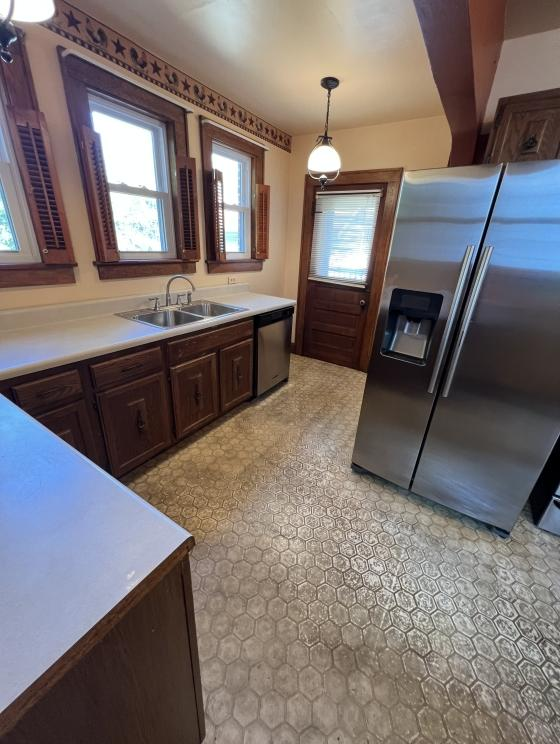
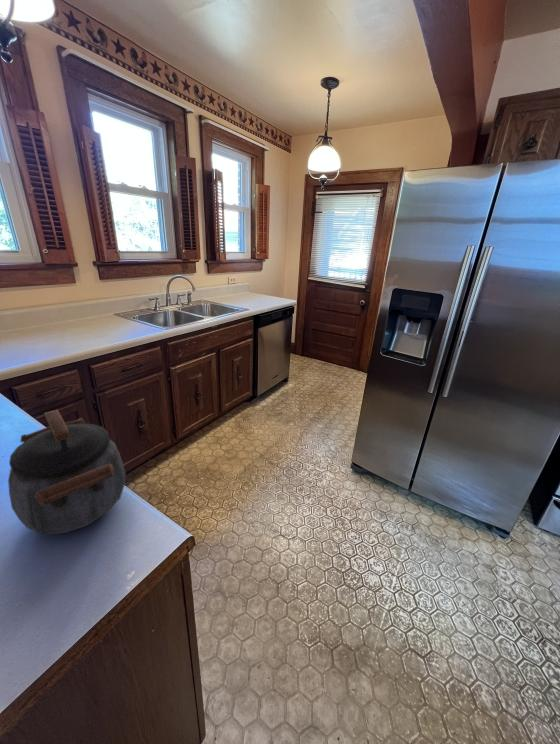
+ kettle [7,408,127,535]
